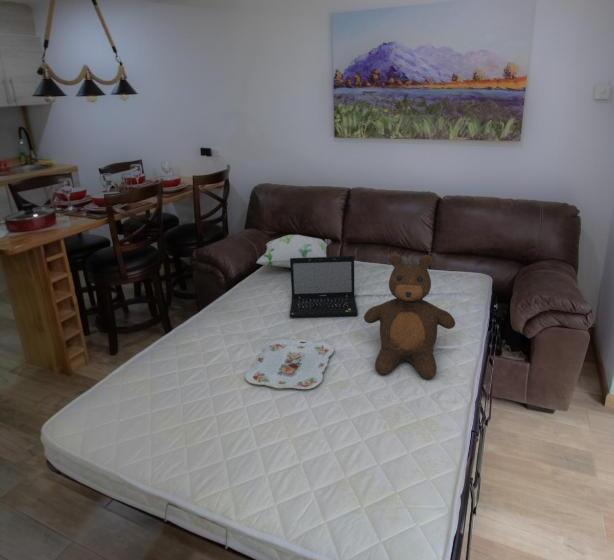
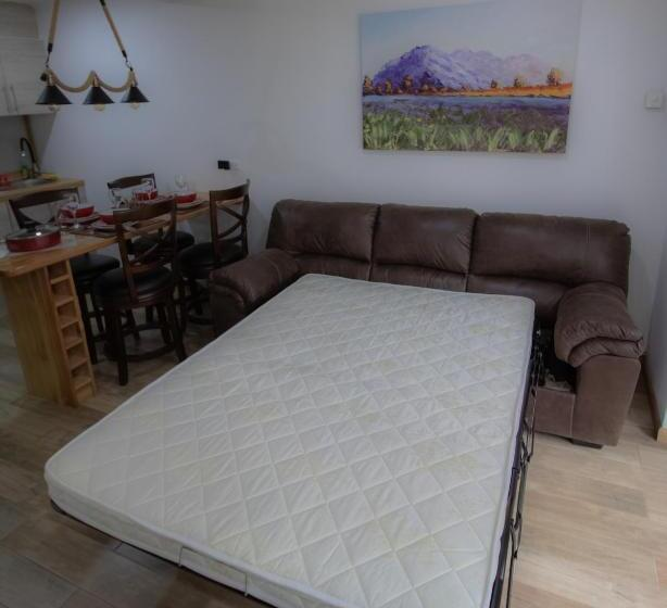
- serving tray [244,338,335,390]
- laptop [289,255,359,318]
- decorative pillow [255,234,333,269]
- teddy bear [363,253,456,380]
